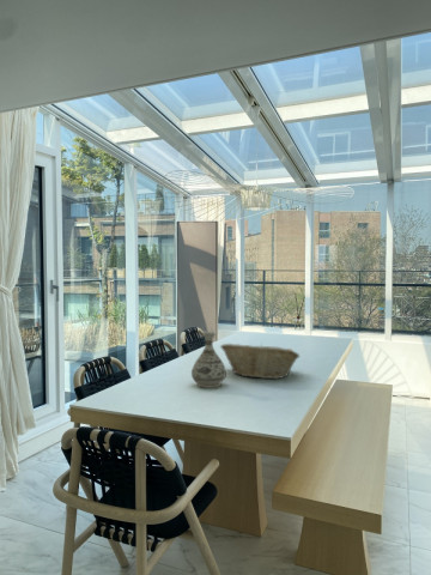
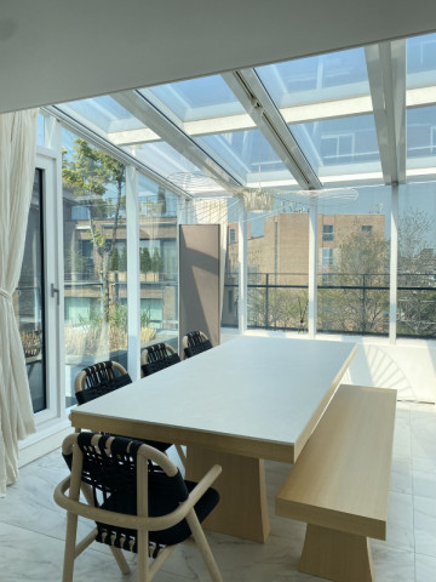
- fruit basket [219,343,301,380]
- vase [190,331,227,389]
